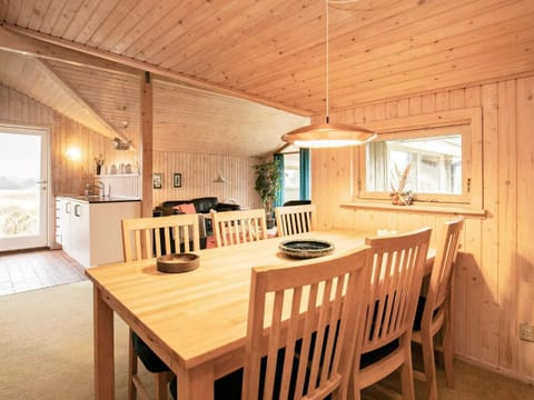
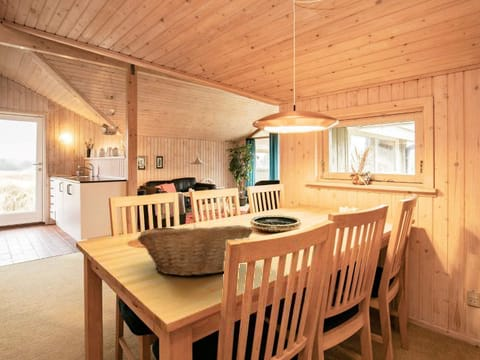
+ fruit basket [137,223,254,277]
